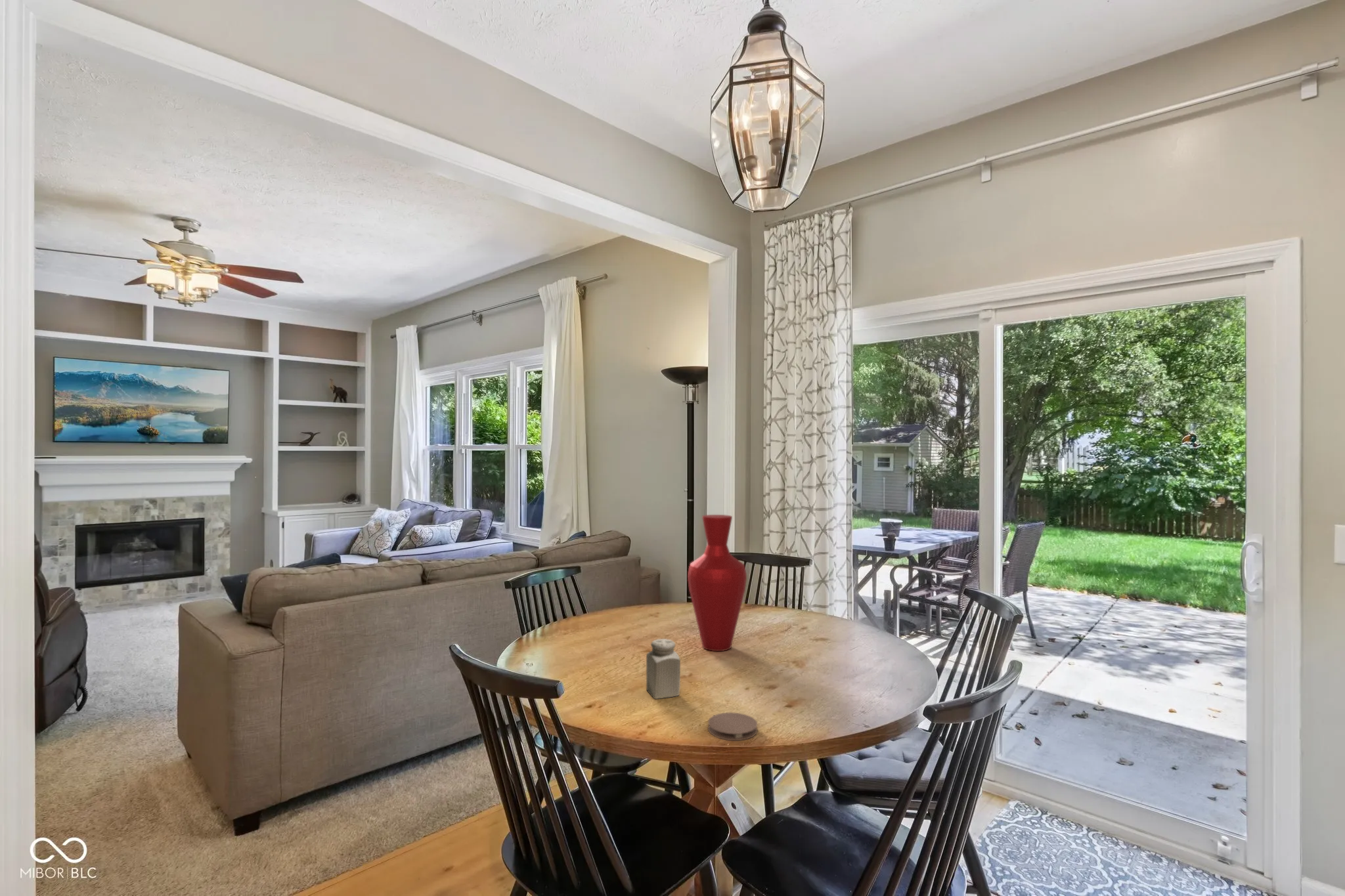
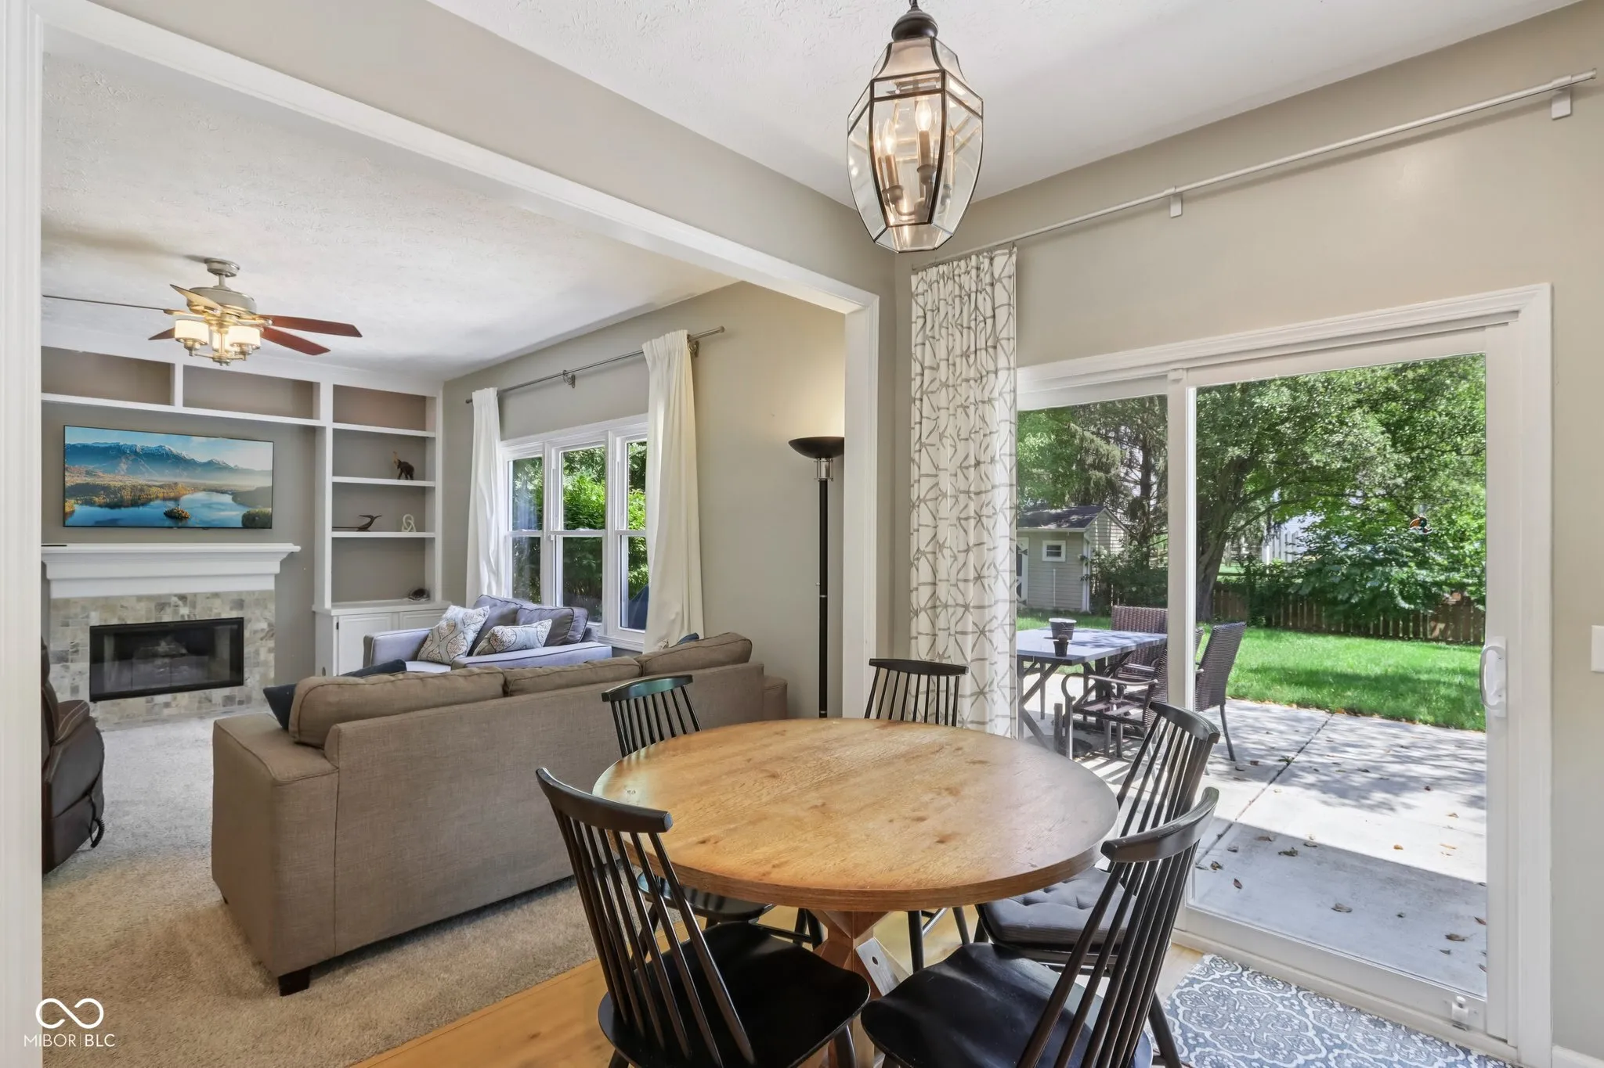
- vase [687,514,747,652]
- salt shaker [646,638,681,700]
- coaster [707,712,758,741]
